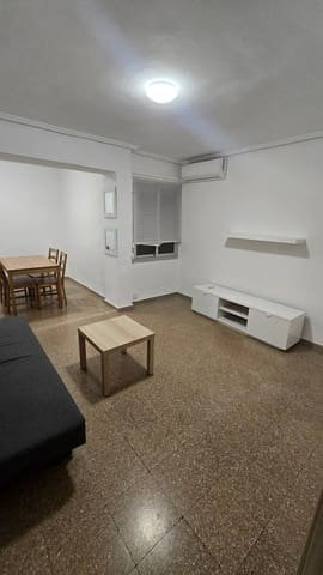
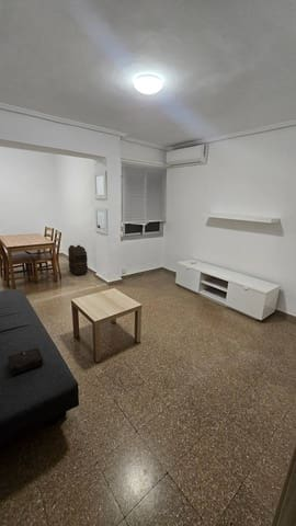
+ book [7,346,47,377]
+ backpack [67,244,89,276]
